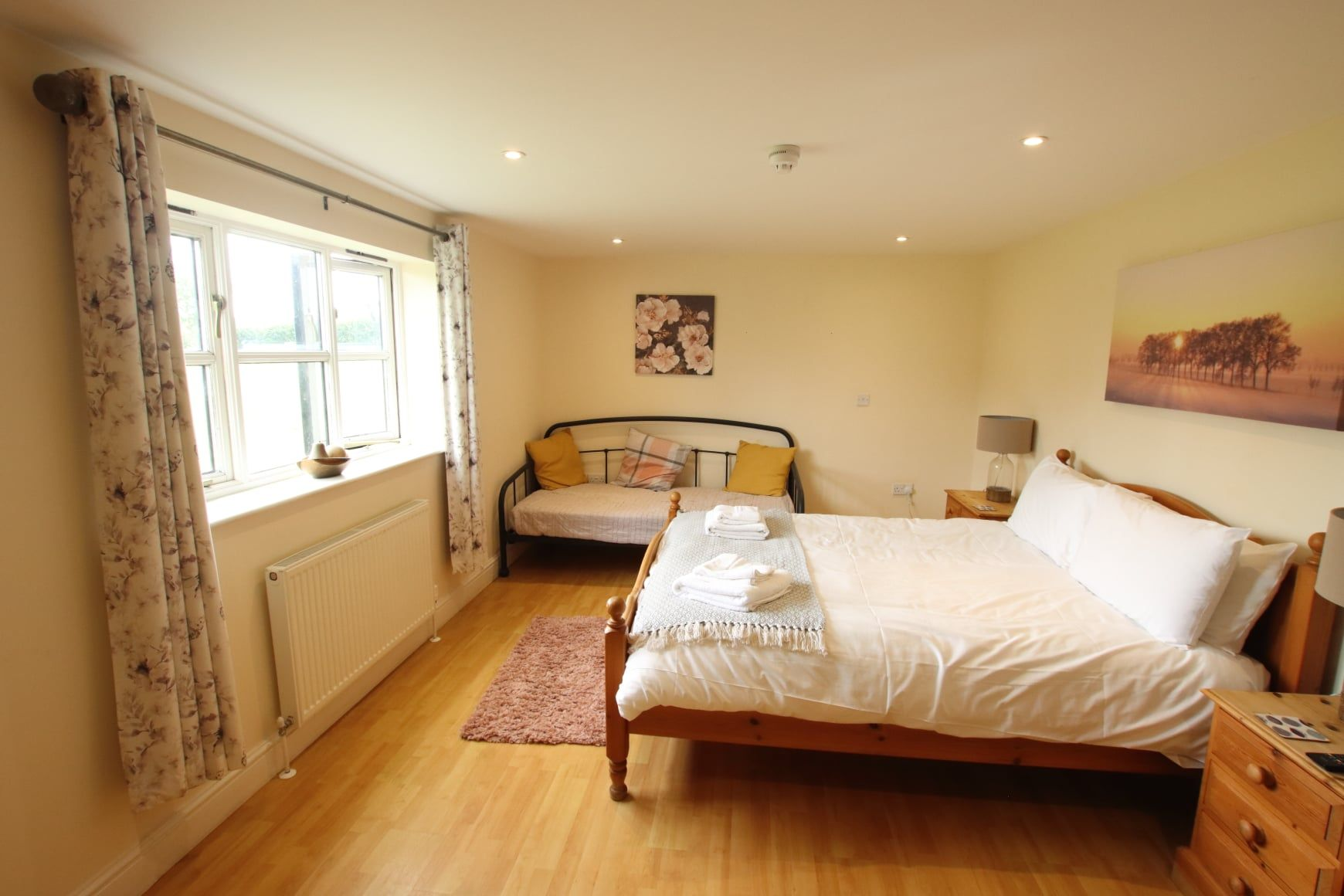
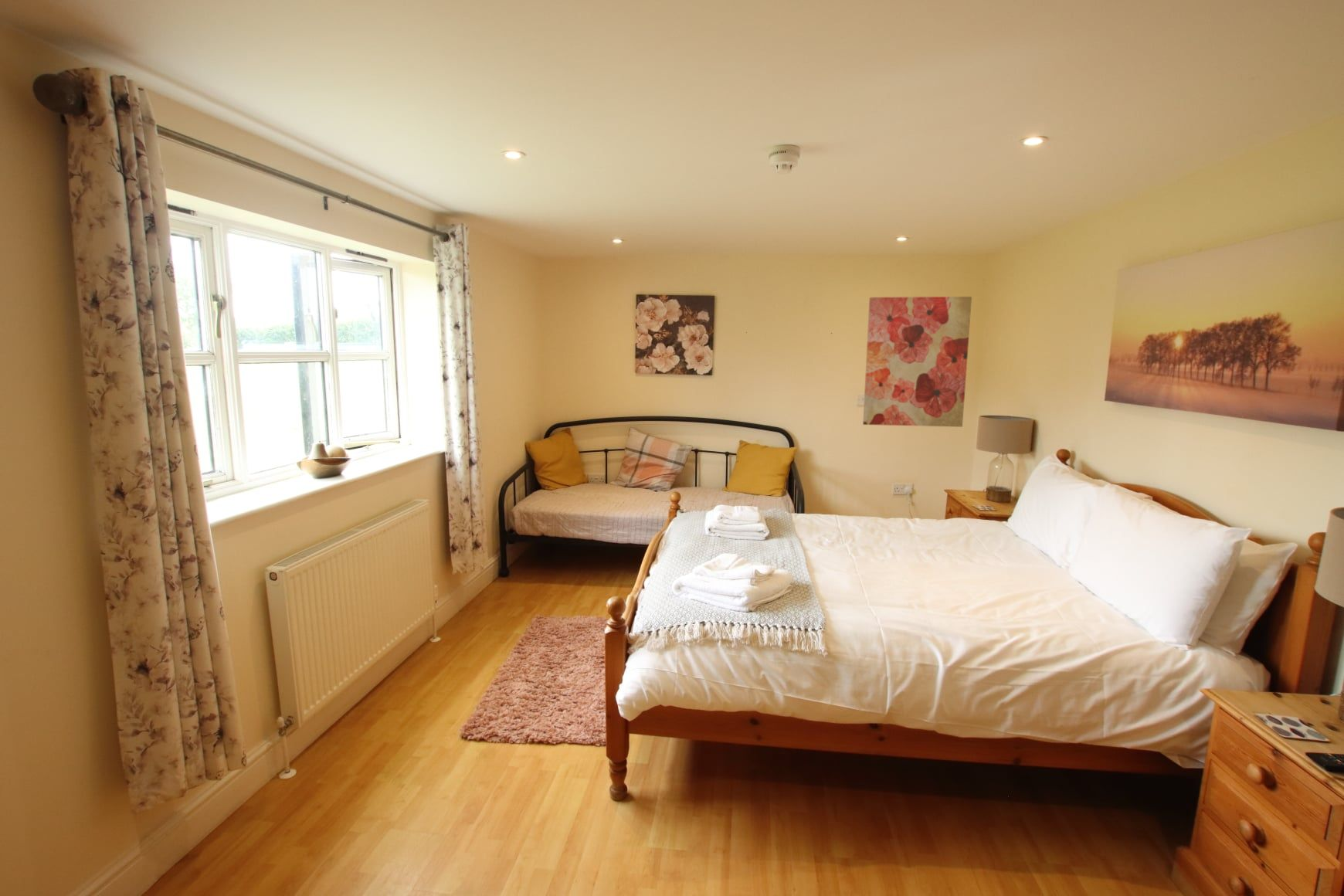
+ wall art [862,296,972,428]
